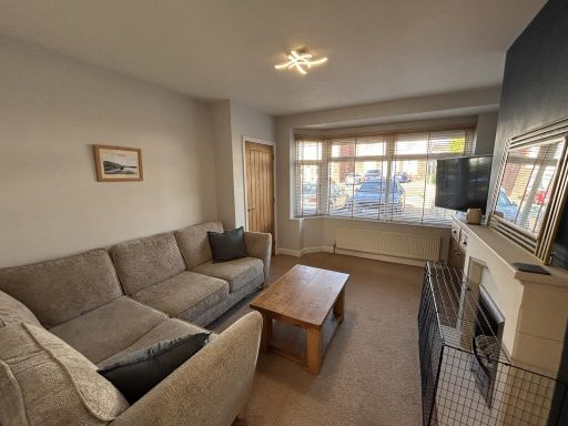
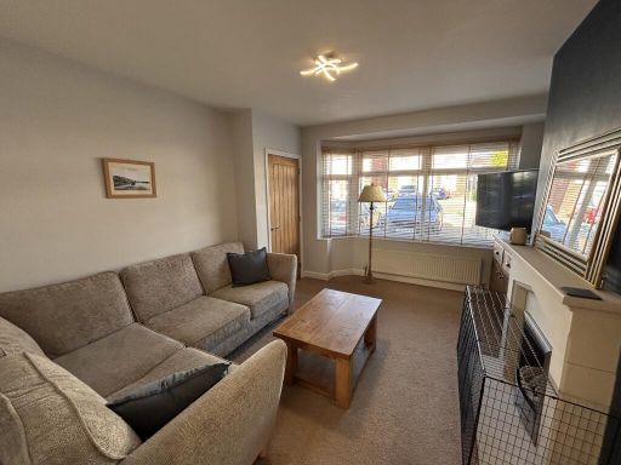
+ floor lamp [357,182,388,286]
